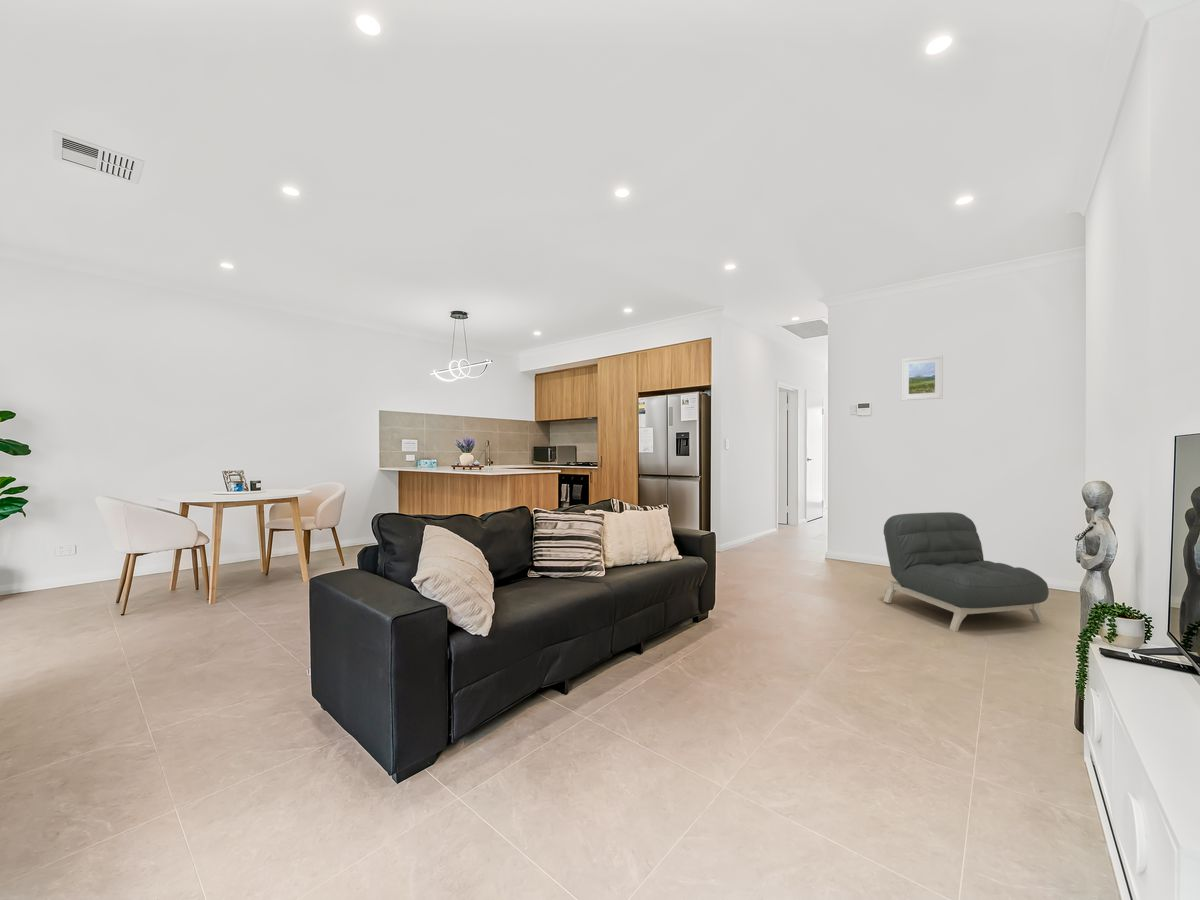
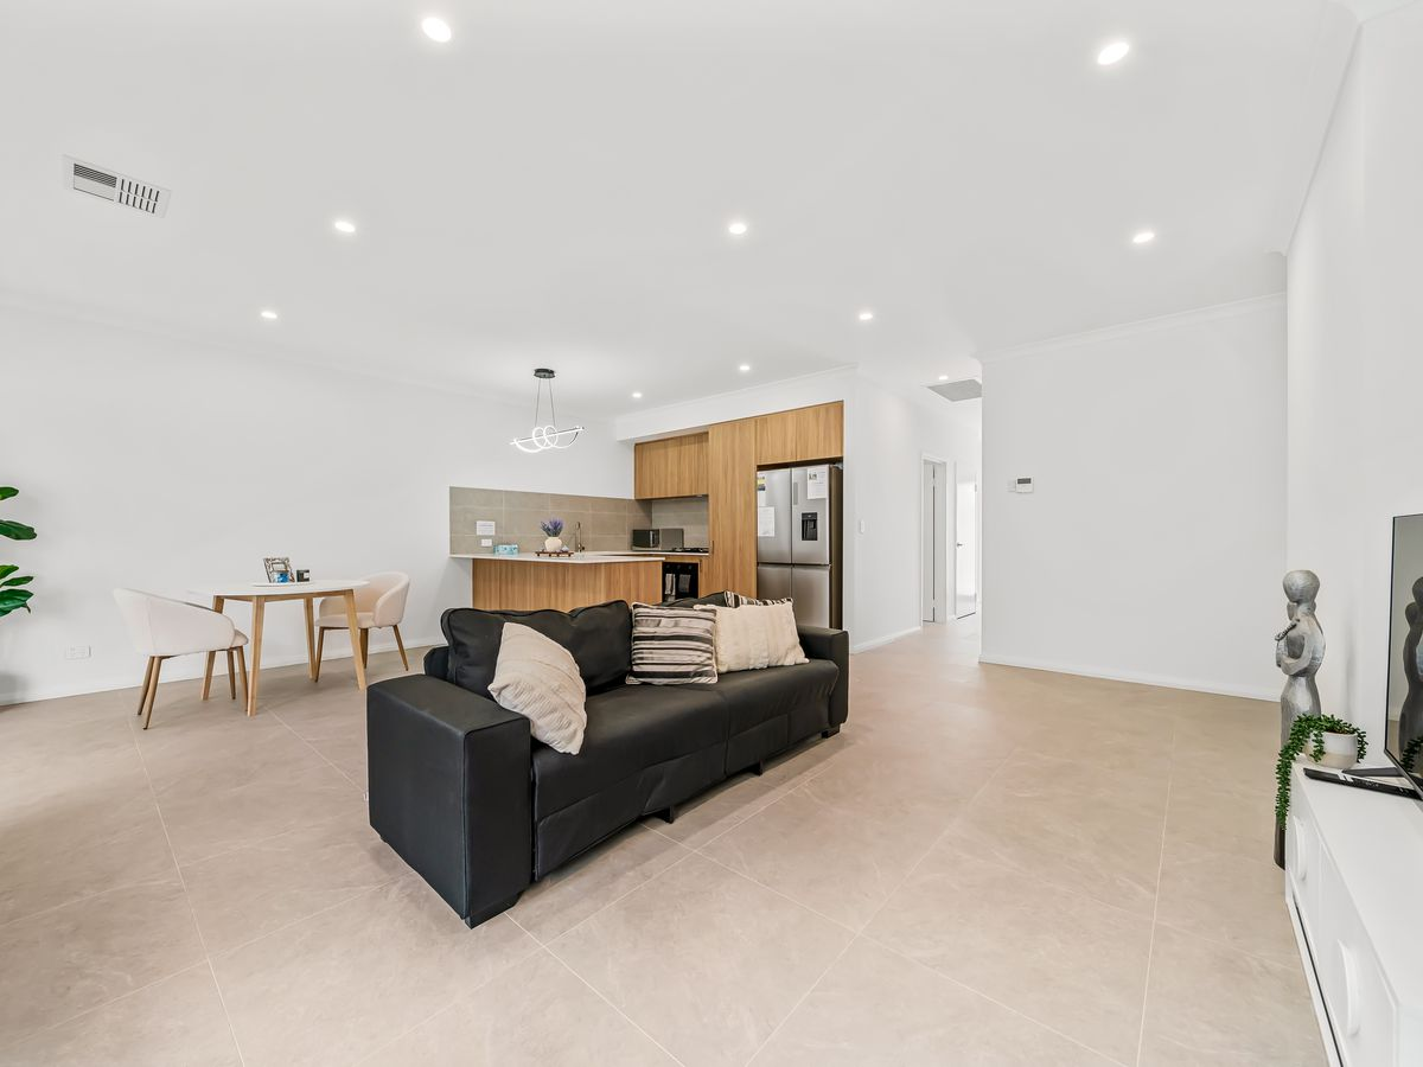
- armchair [883,511,1050,632]
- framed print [901,354,944,402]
